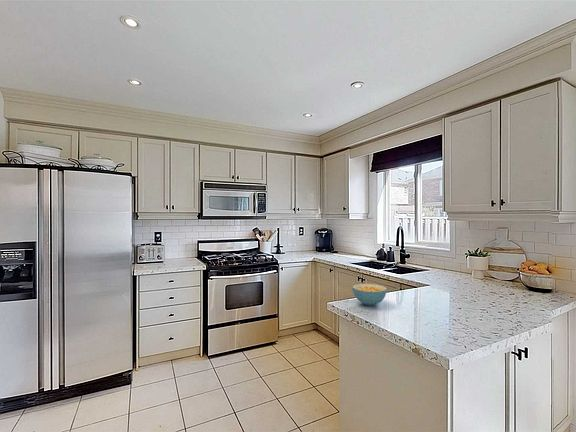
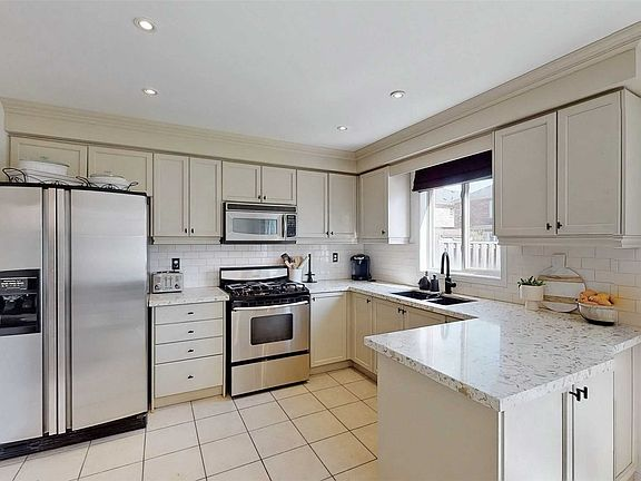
- cereal bowl [351,283,388,307]
